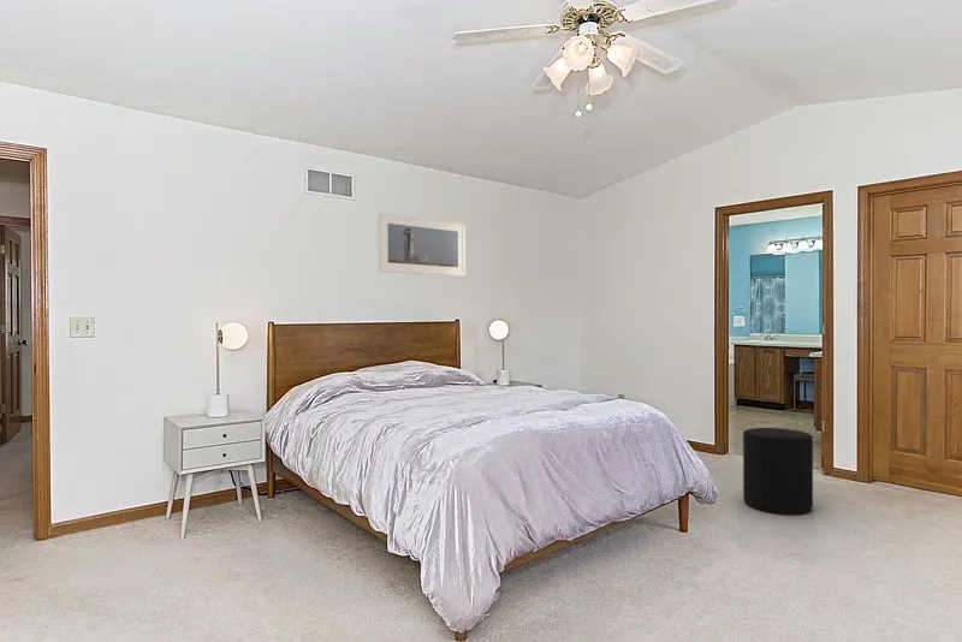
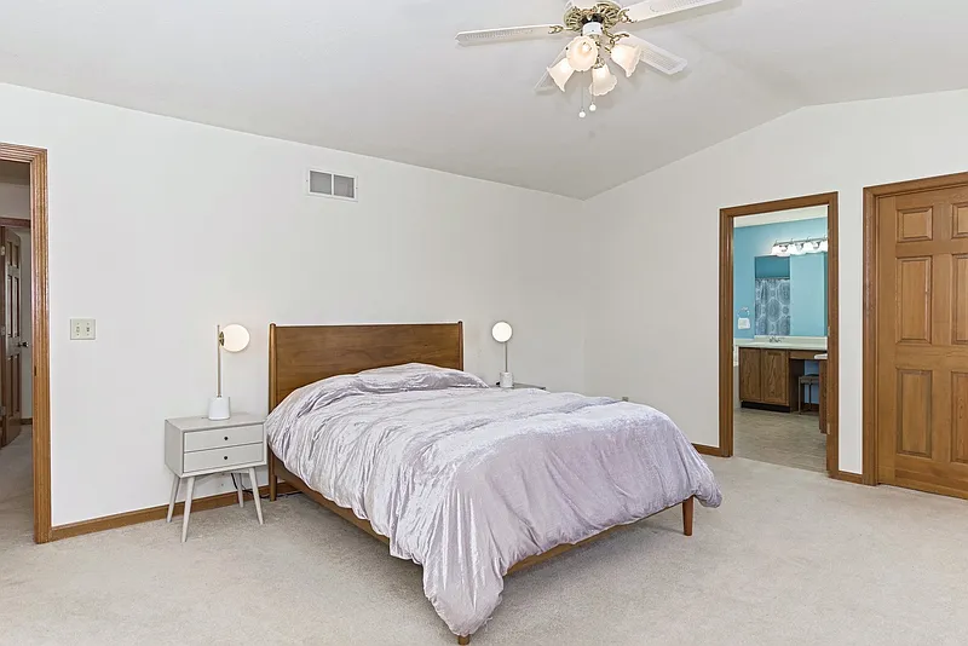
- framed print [378,212,467,278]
- stool [742,427,814,516]
